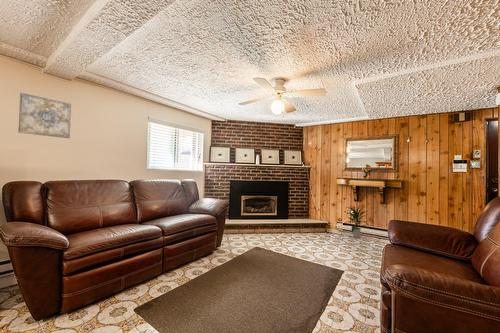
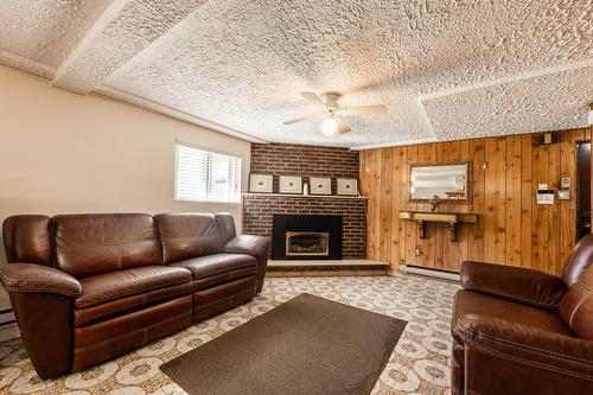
- indoor plant [344,205,368,239]
- wall art [17,92,72,139]
